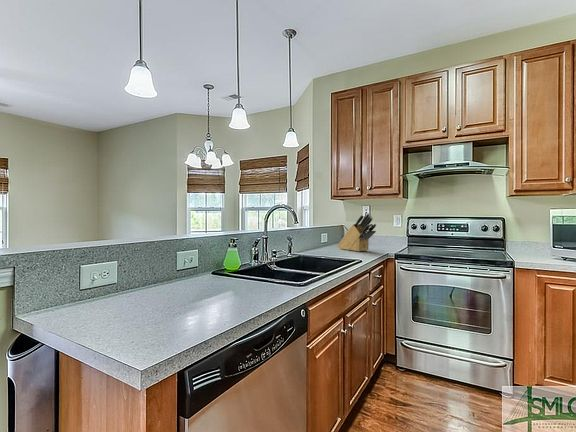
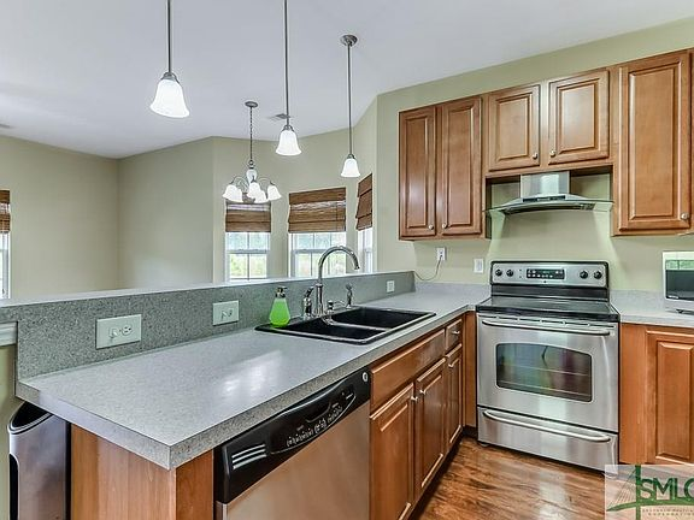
- knife block [337,212,377,252]
